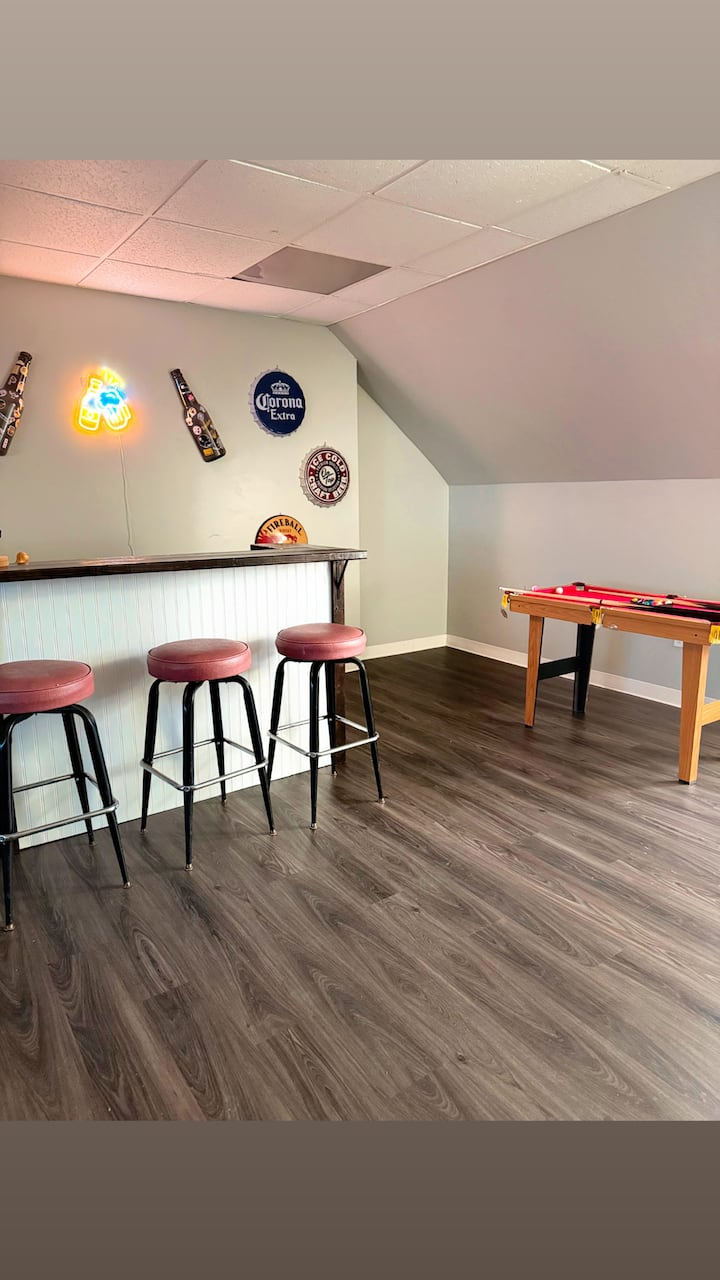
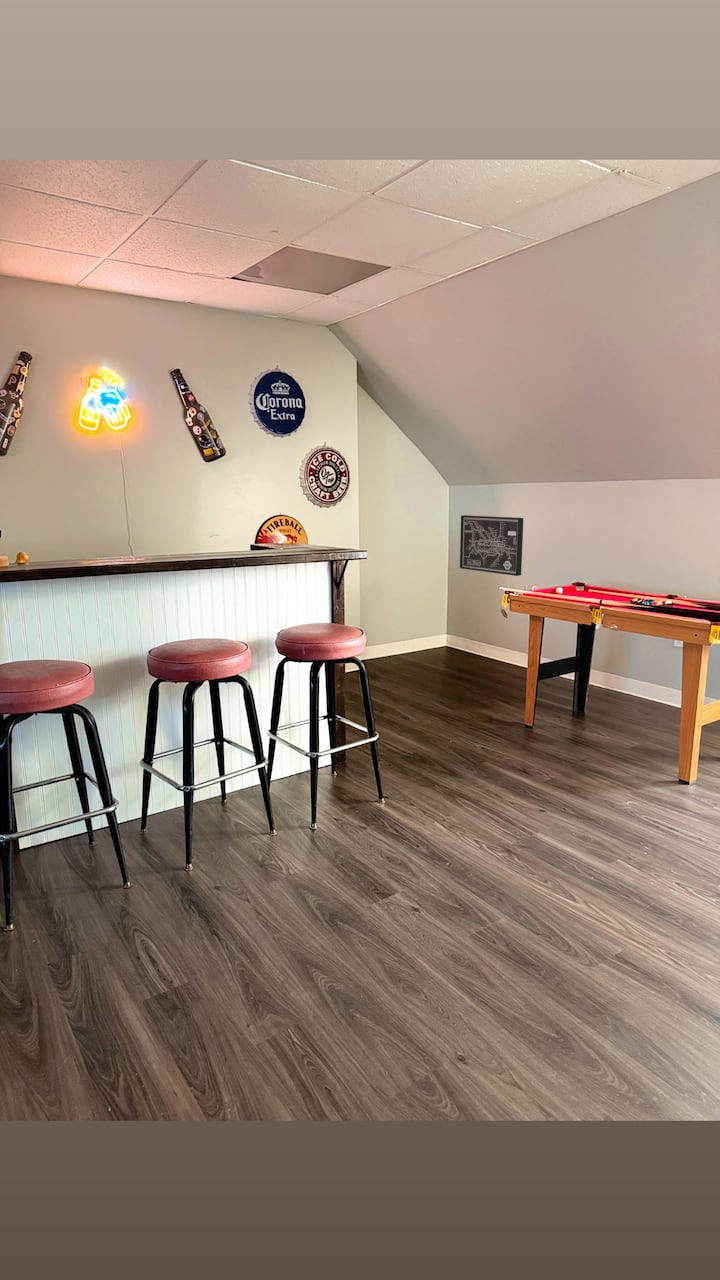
+ wall art [459,514,525,577]
